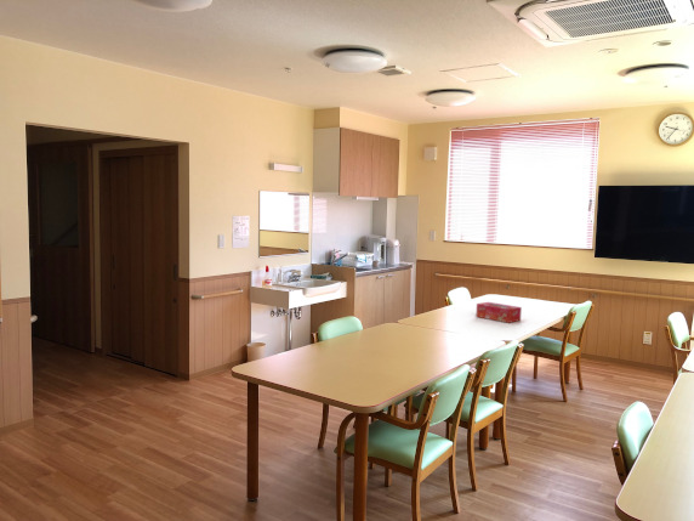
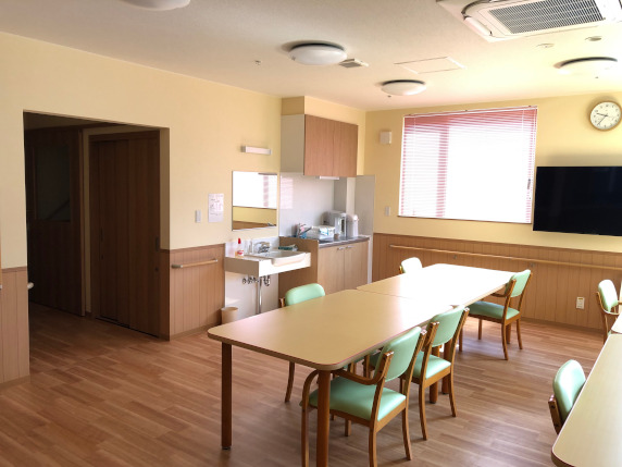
- tissue box [474,301,523,324]
